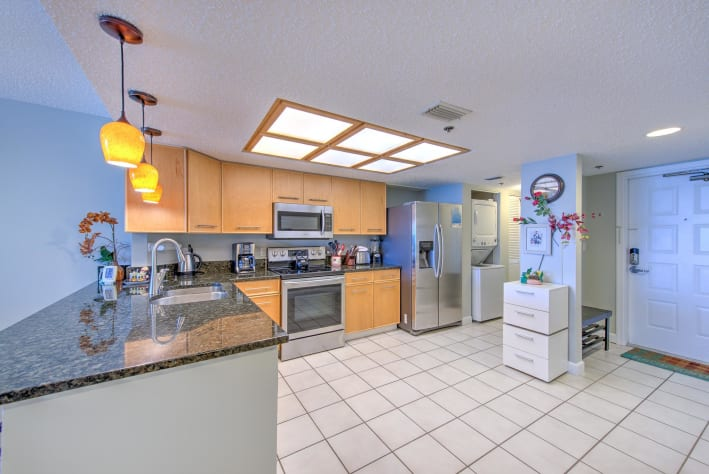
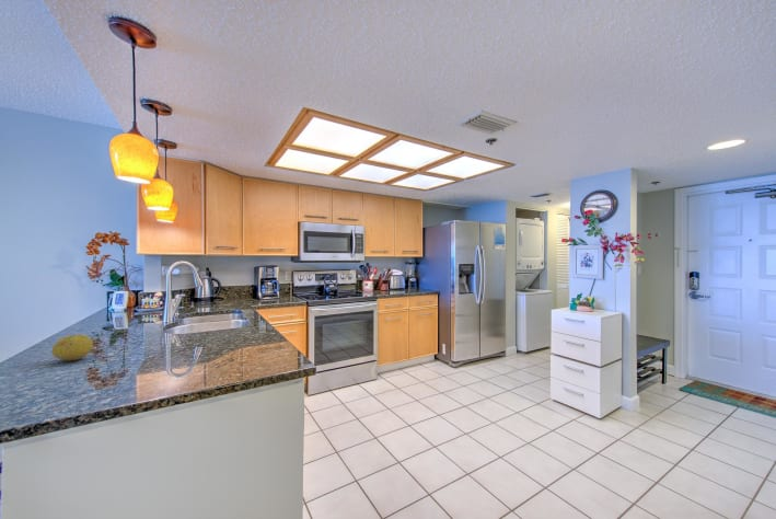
+ fruit [50,333,94,361]
